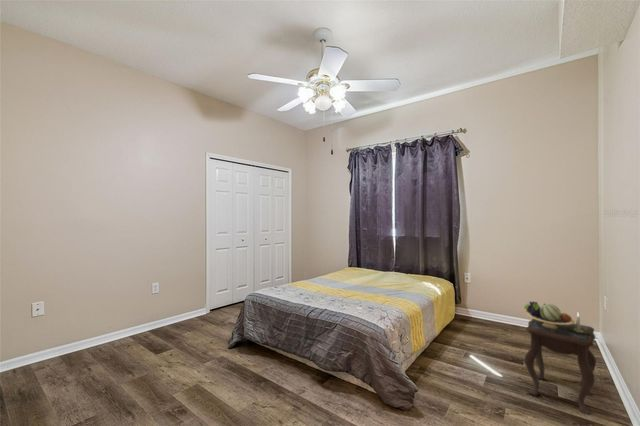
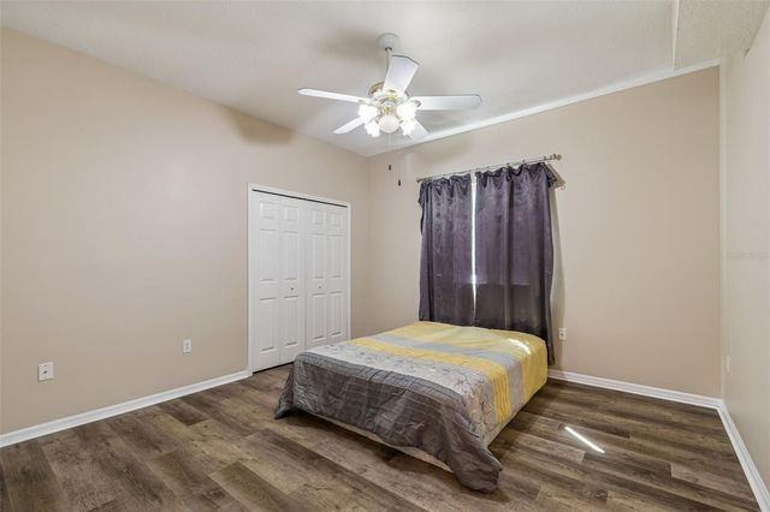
- side table [523,300,597,416]
